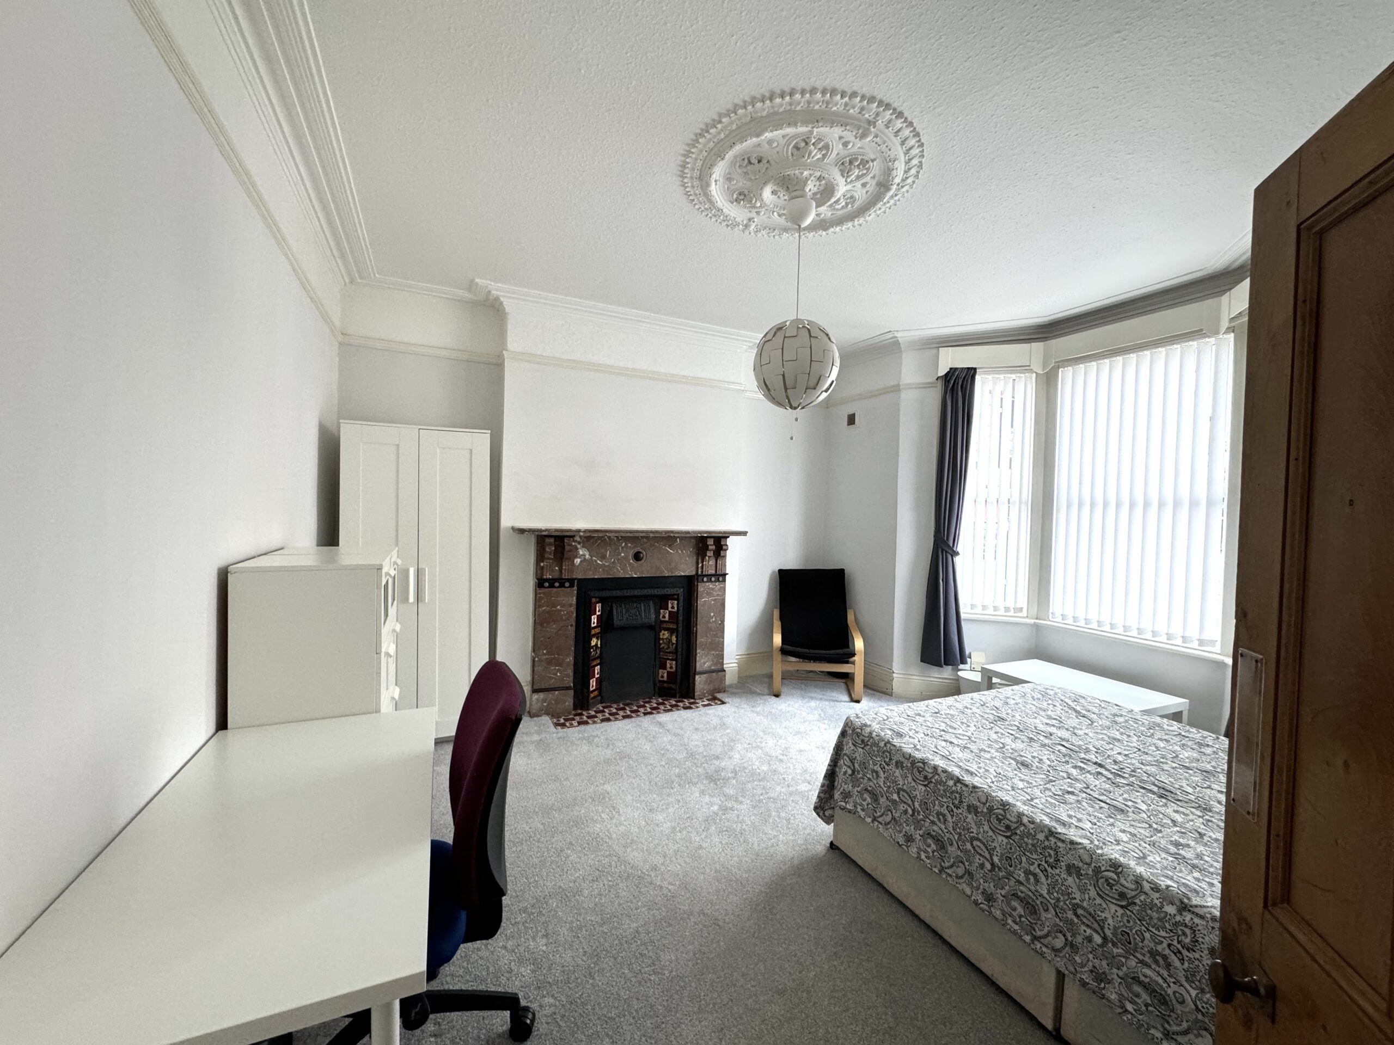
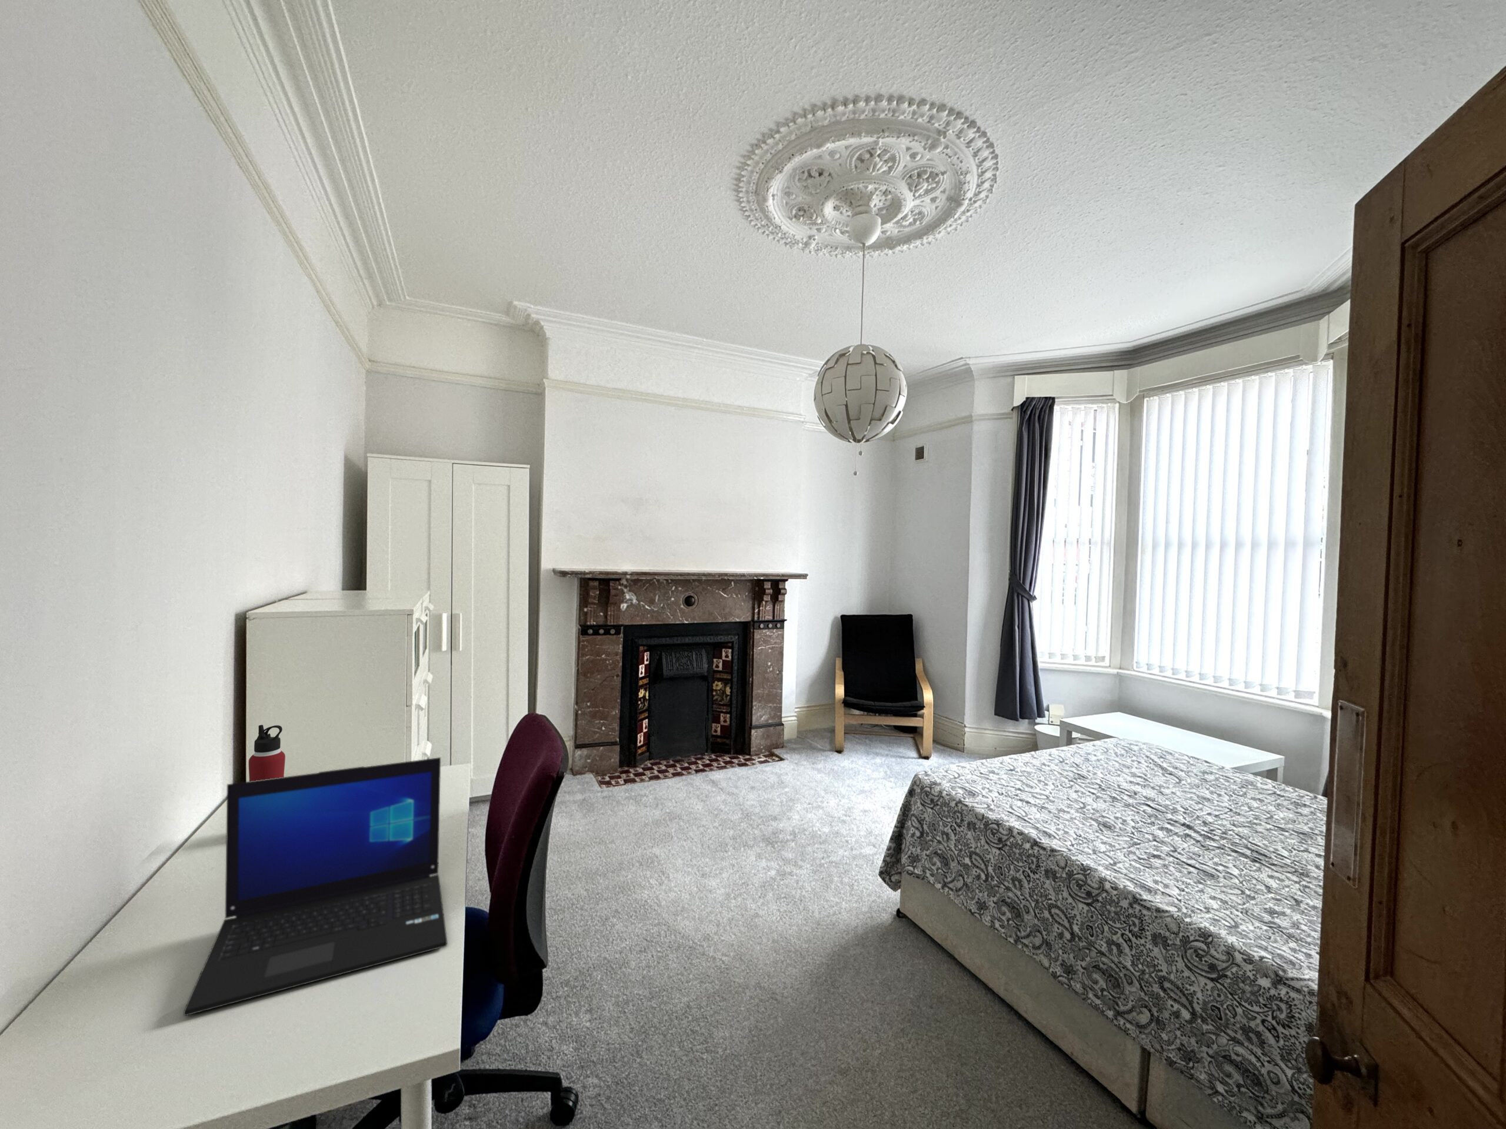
+ laptop [183,757,448,1016]
+ water bottle [248,725,286,782]
